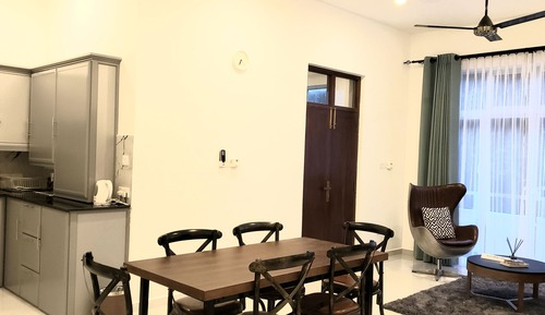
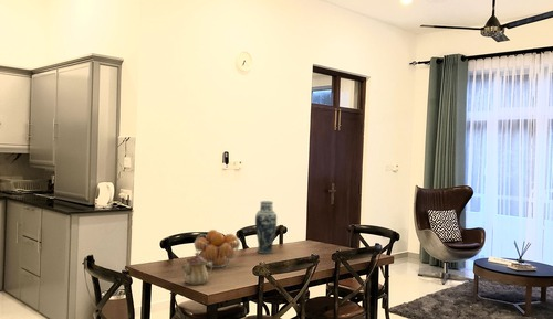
+ vase [254,200,278,255]
+ teapot [180,252,213,286]
+ fruit basket [192,228,241,268]
